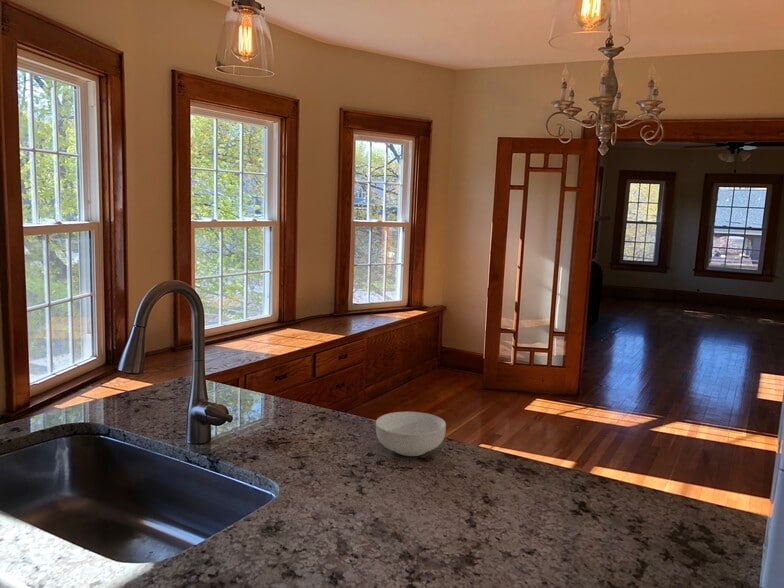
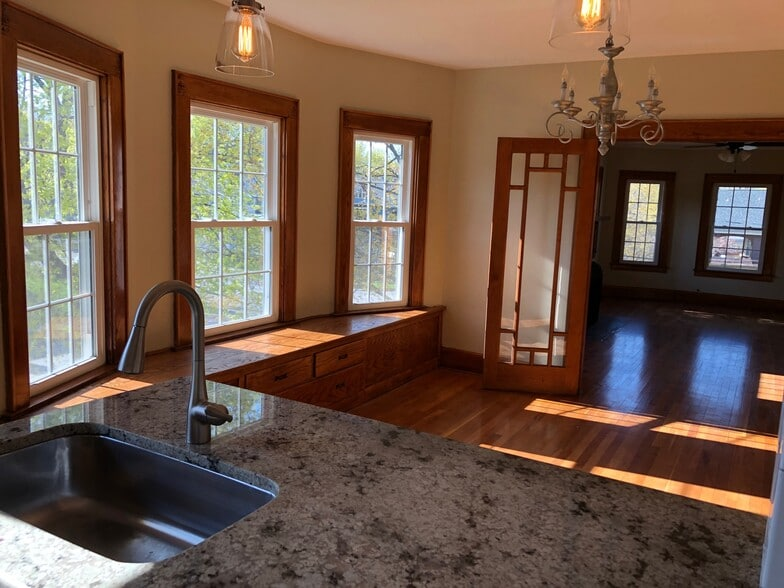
- cereal bowl [375,411,447,457]
